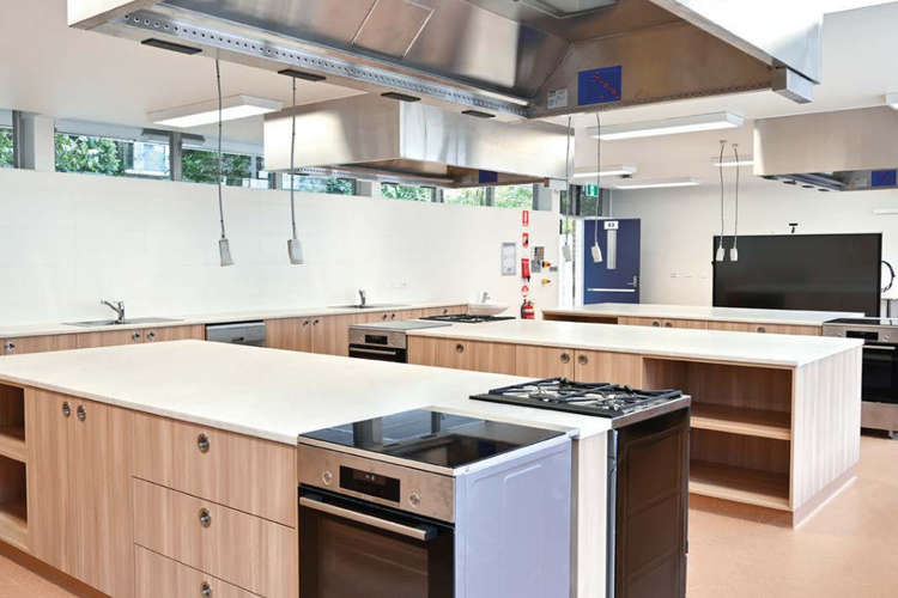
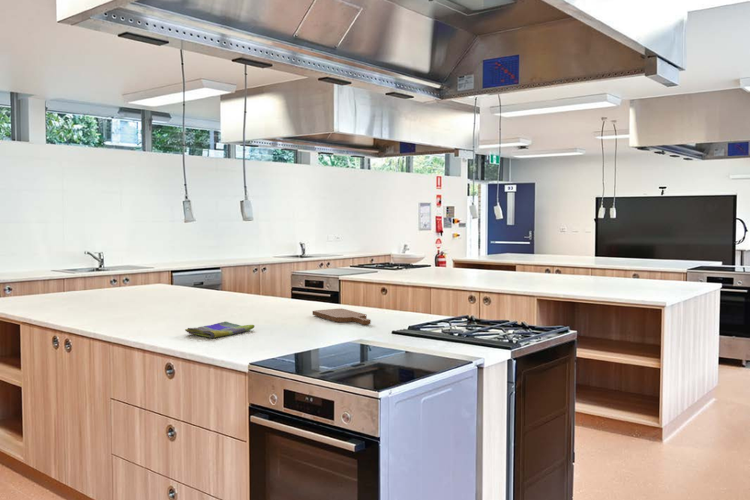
+ dish towel [184,321,255,339]
+ cutting board [312,308,372,326]
